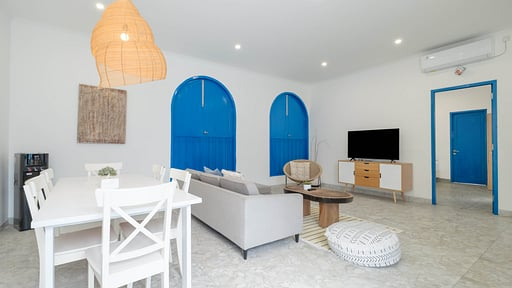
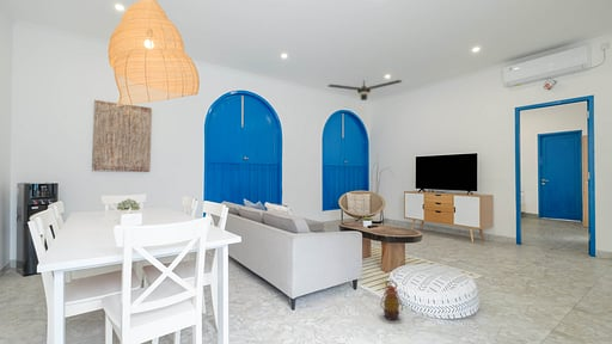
+ lantern [379,277,404,321]
+ ceiling fan [328,79,403,102]
